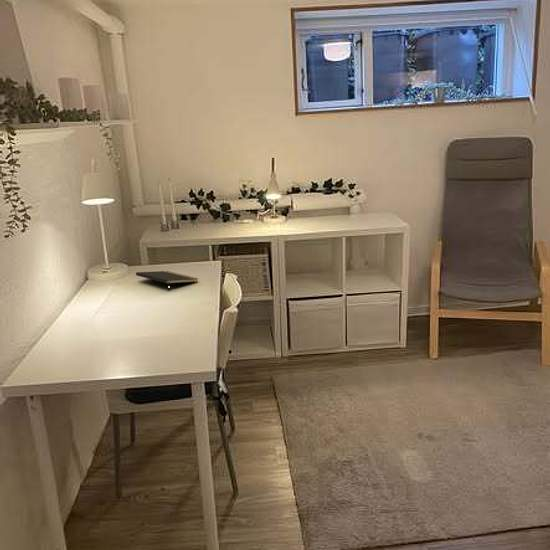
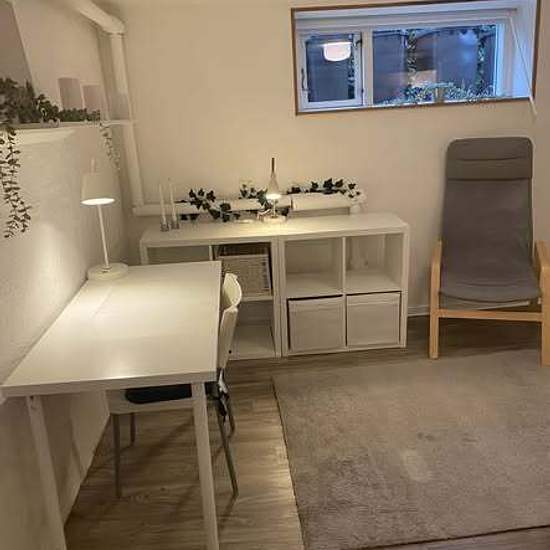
- notepad [135,270,199,292]
